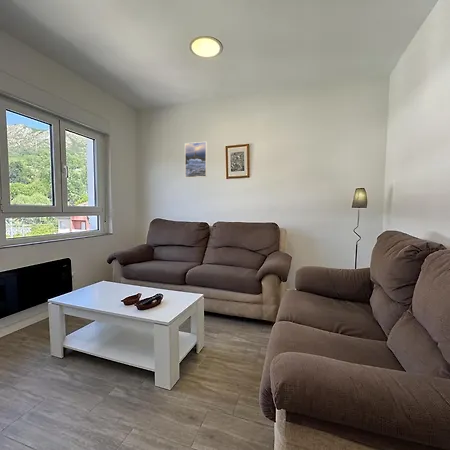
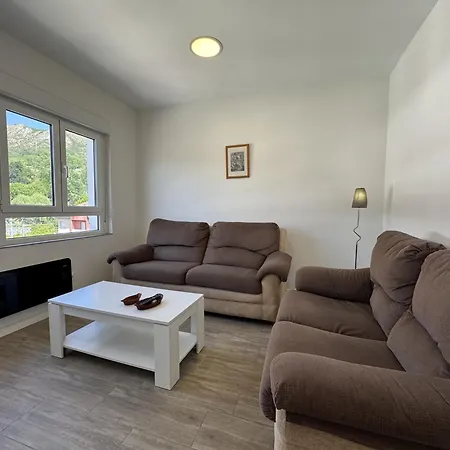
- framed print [184,141,208,179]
